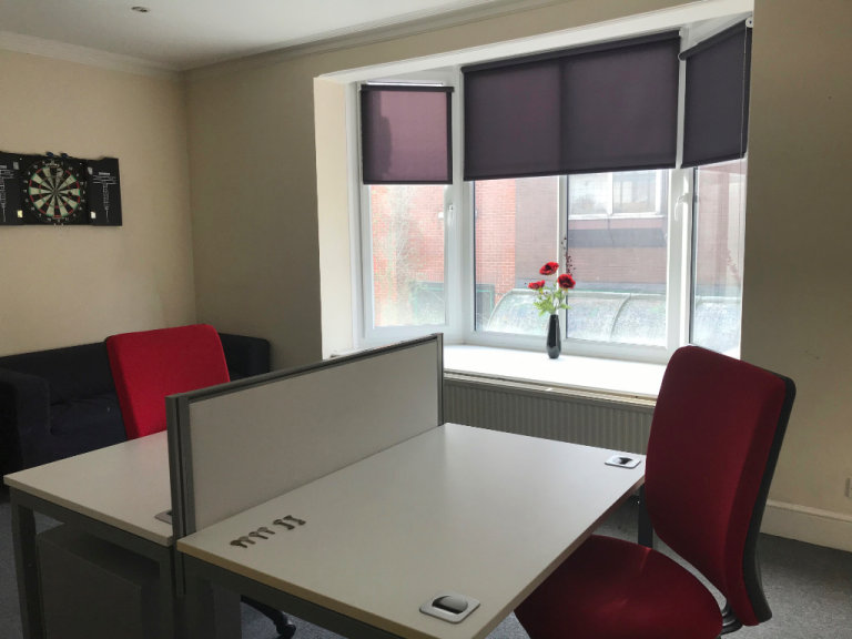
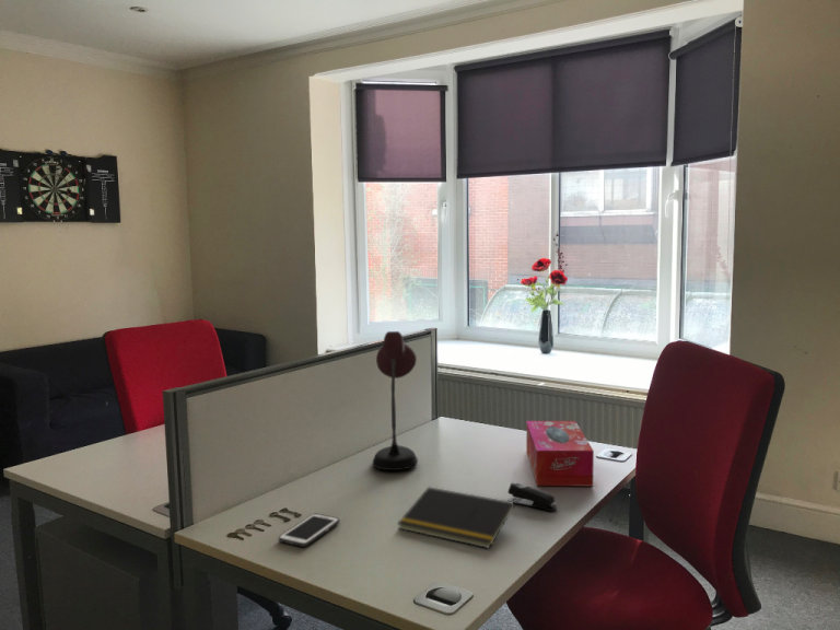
+ stapler [506,481,558,512]
+ notepad [397,486,515,549]
+ cell phone [278,513,340,548]
+ tissue box [525,420,595,487]
+ desk lamp [372,330,419,471]
